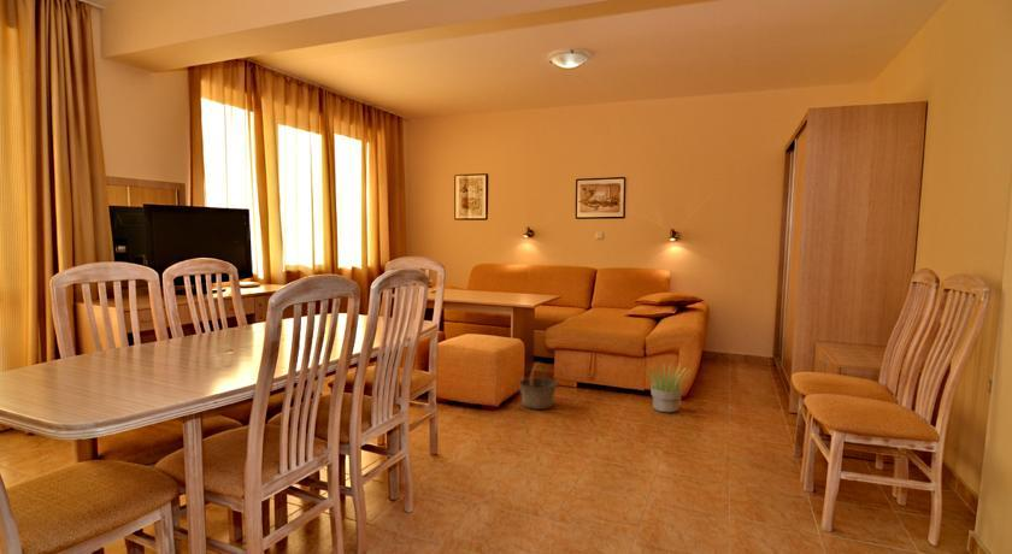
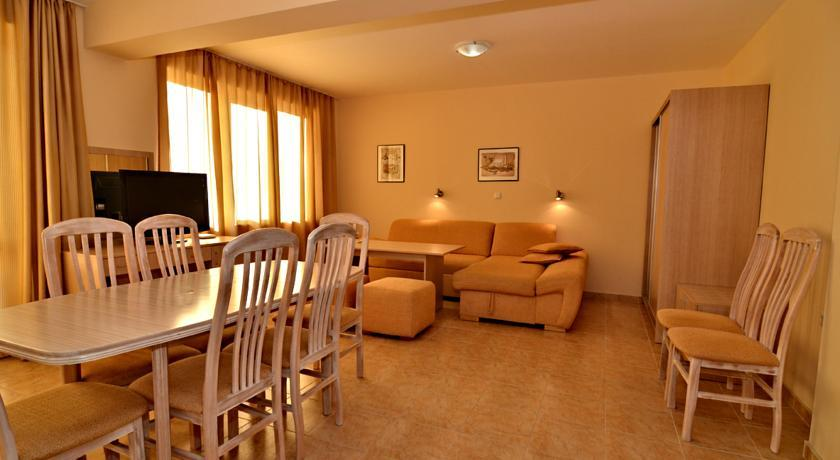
- potted plant [643,361,692,413]
- basket [517,361,559,411]
